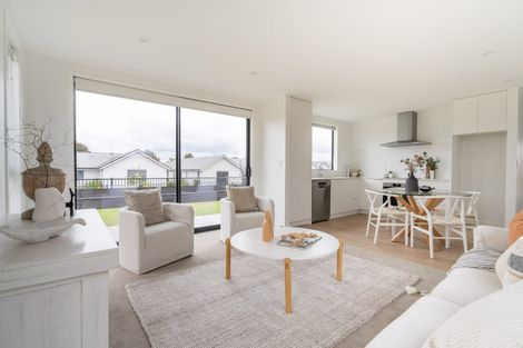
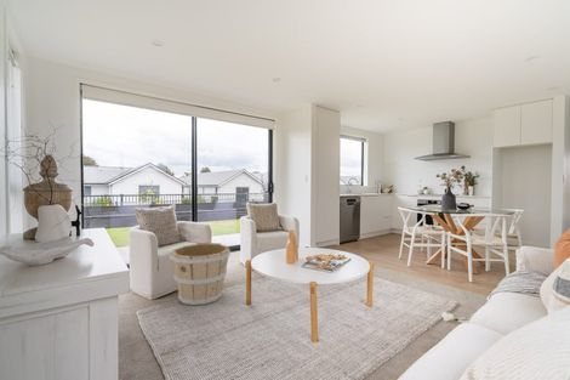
+ wooden bucket [169,242,232,307]
